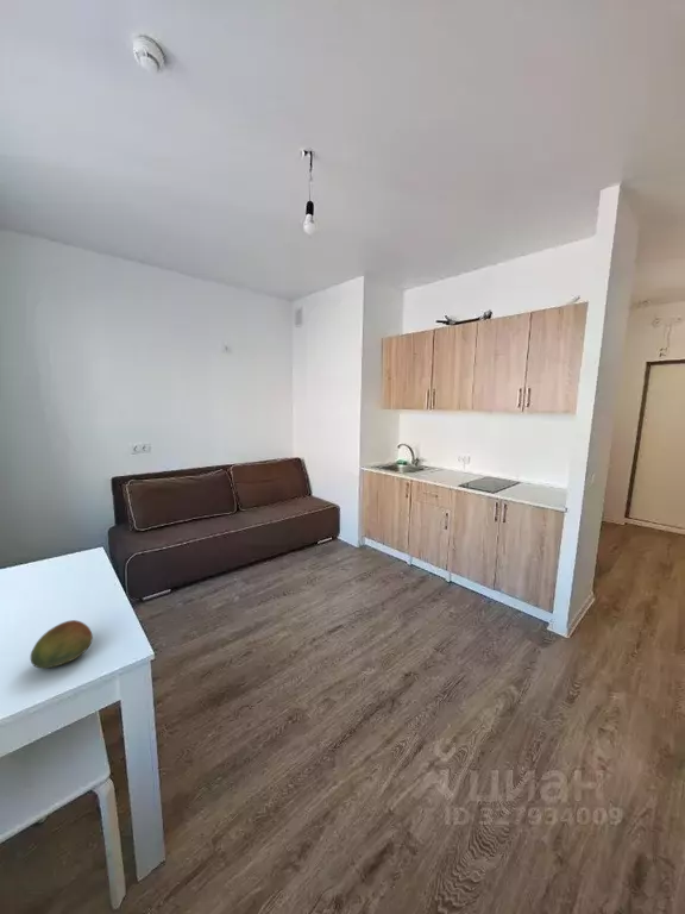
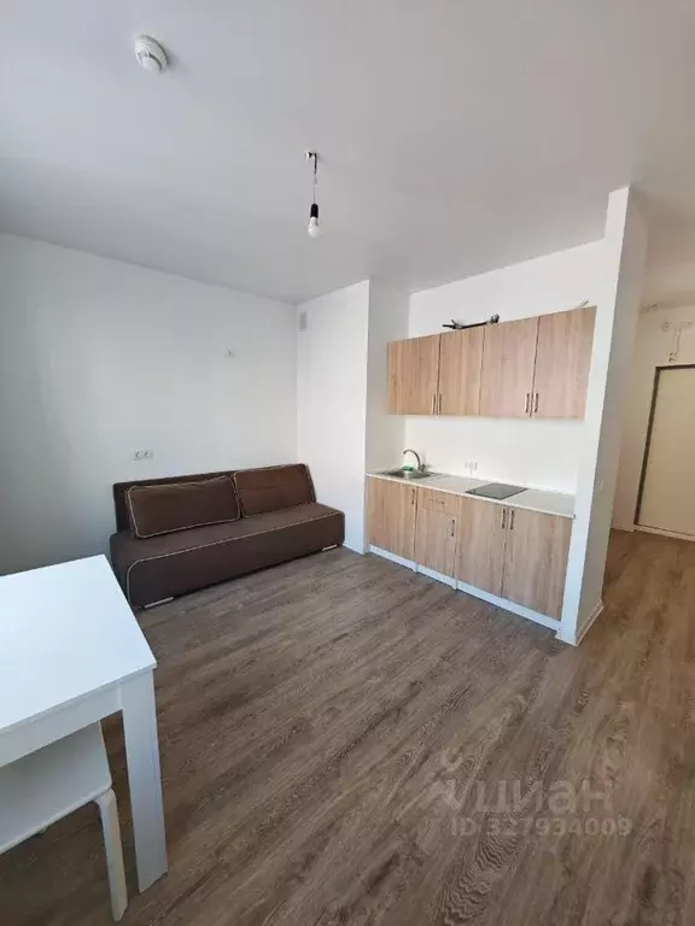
- fruit [30,619,94,669]
